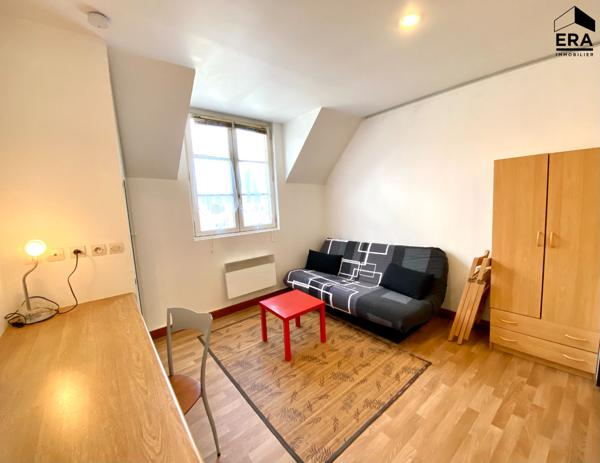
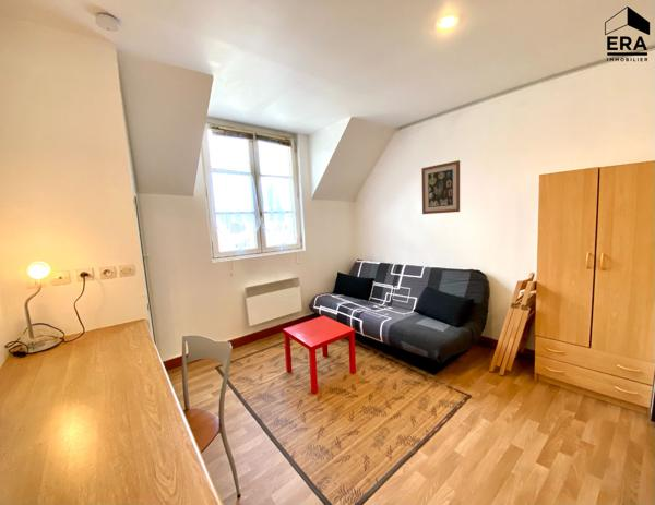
+ wall art [420,159,461,215]
